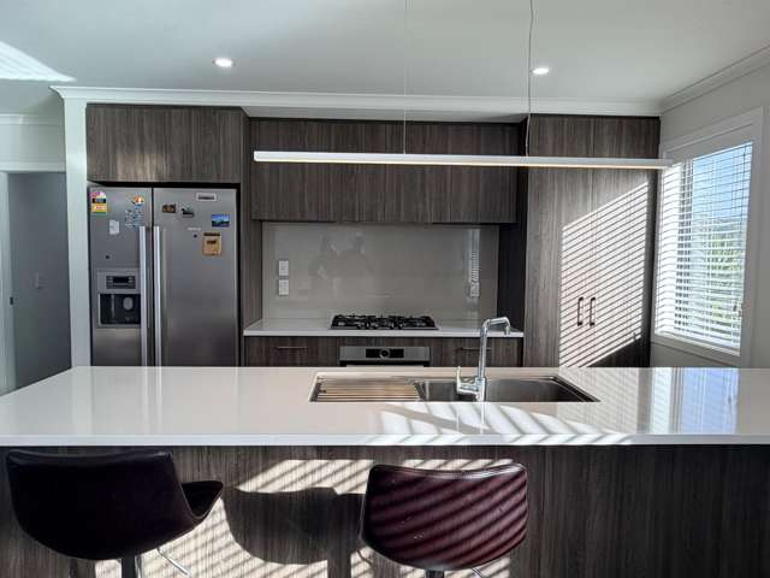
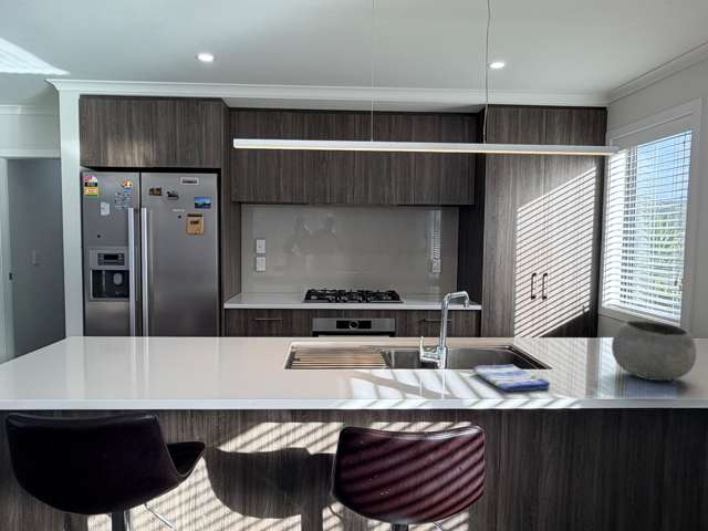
+ dish towel [472,363,551,392]
+ bowl [611,320,697,382]
